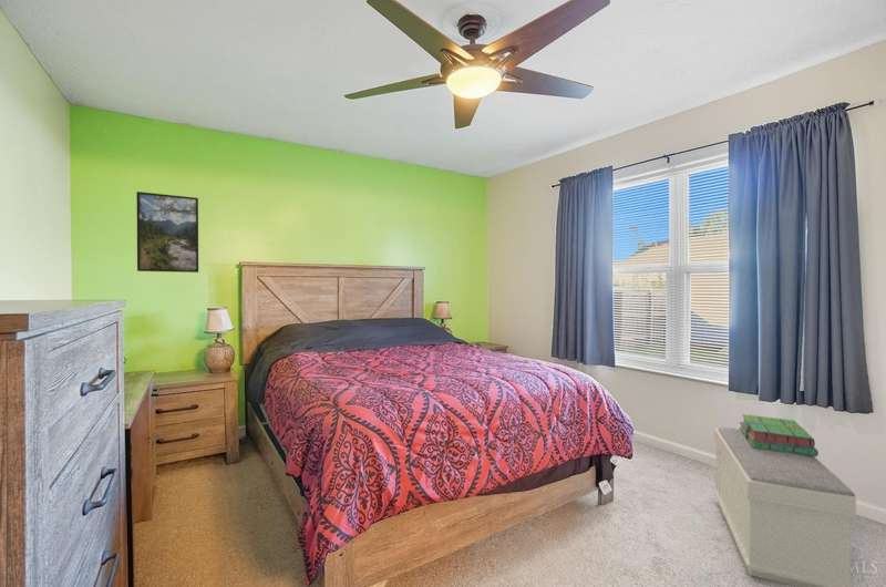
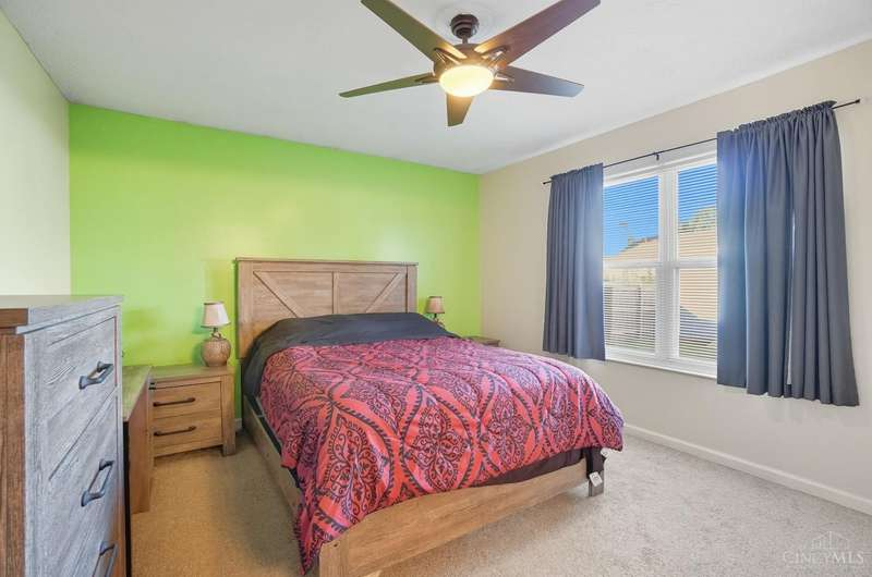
- stack of books [738,413,820,457]
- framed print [135,190,199,274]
- bench [712,426,857,587]
